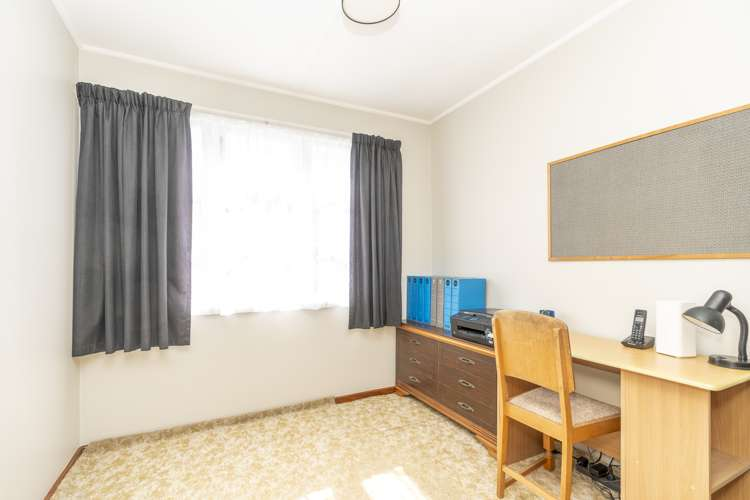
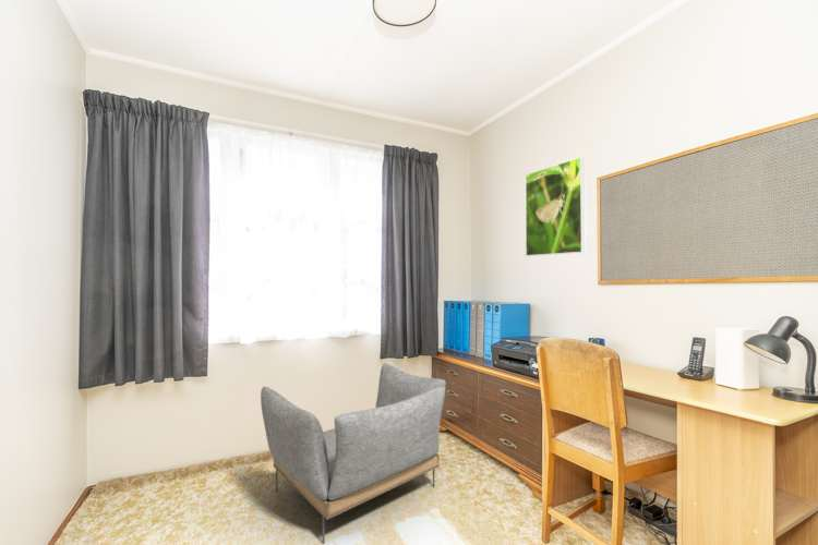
+ armchair [260,362,447,545]
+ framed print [525,156,587,257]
